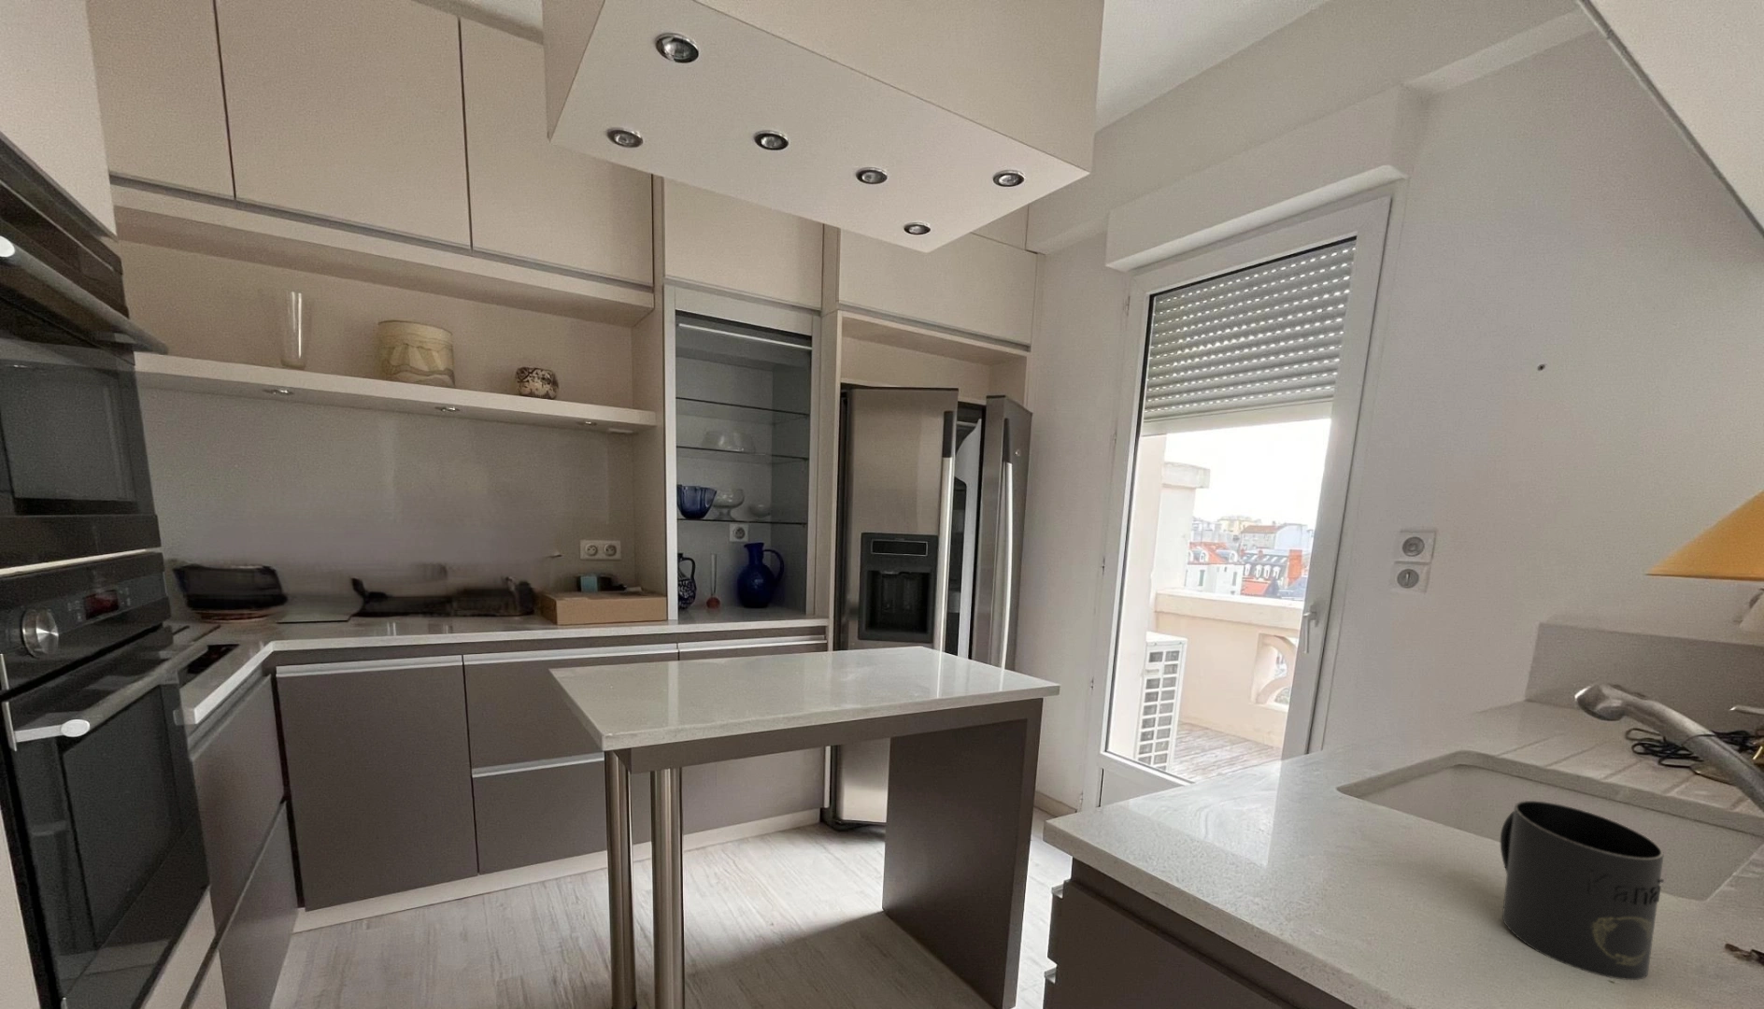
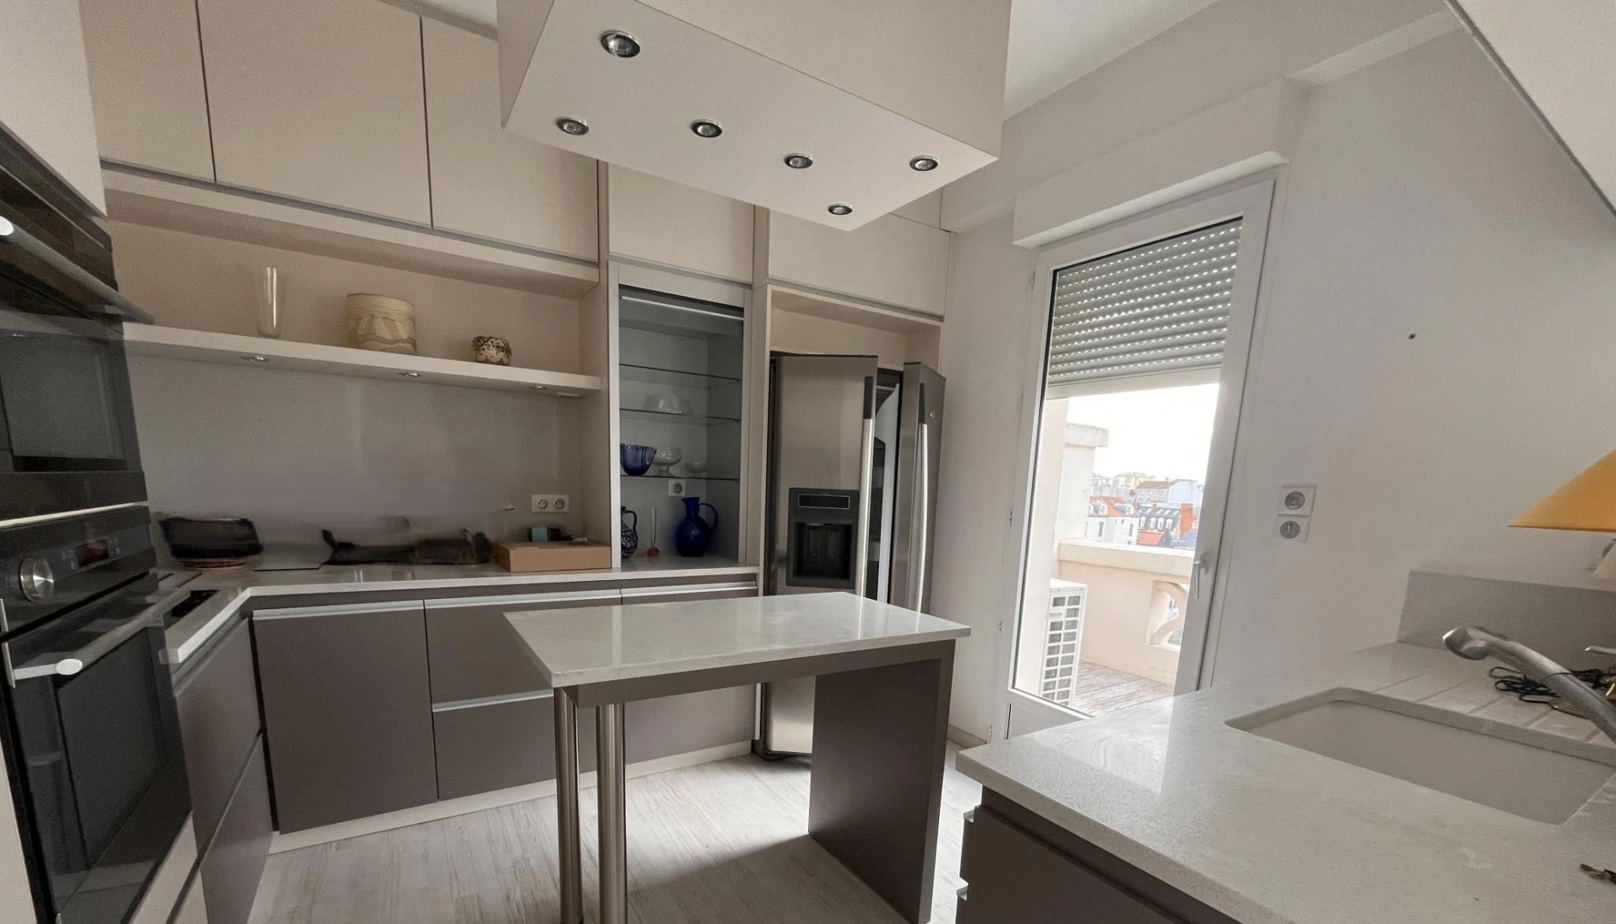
- mug [1500,799,1665,981]
